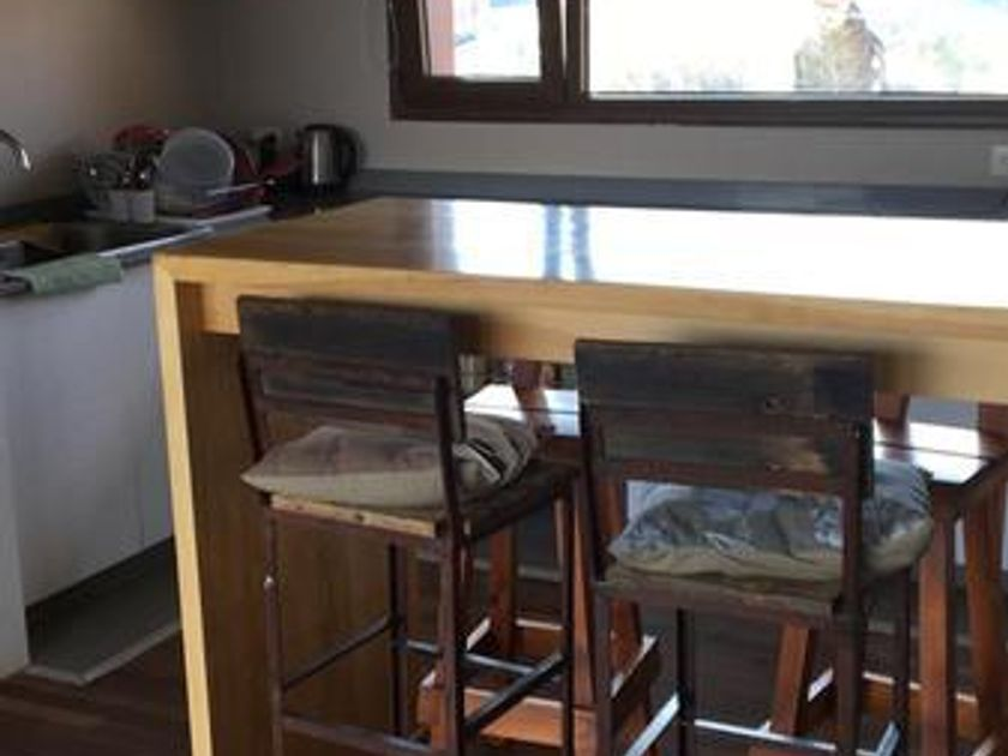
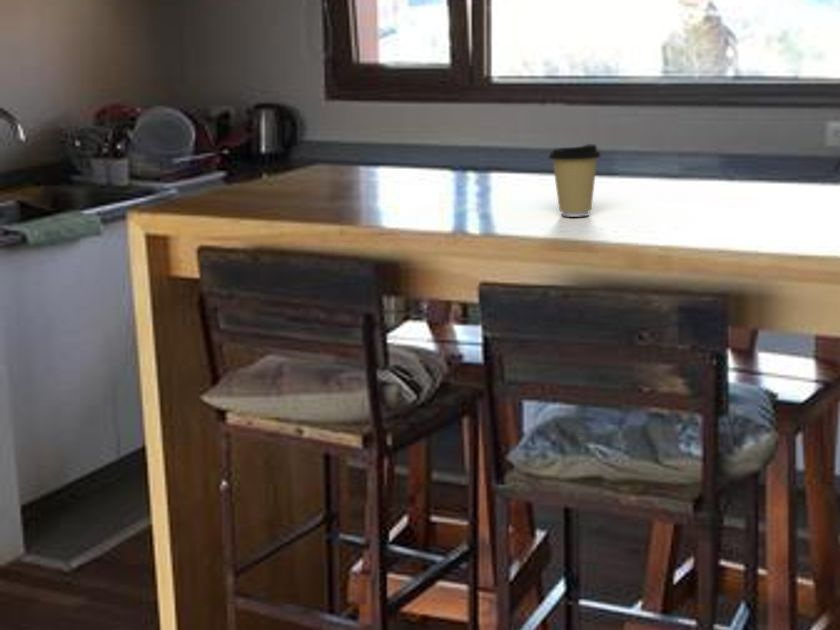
+ coffee cup [548,143,602,218]
